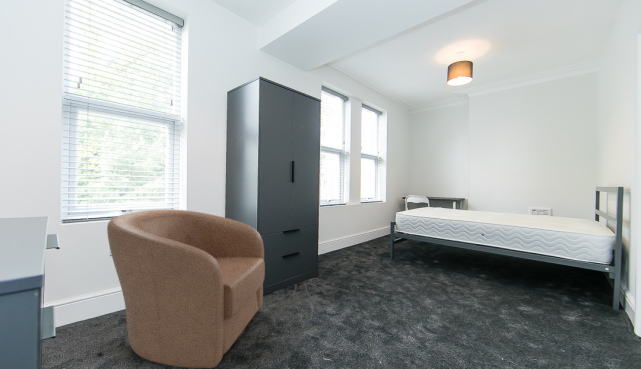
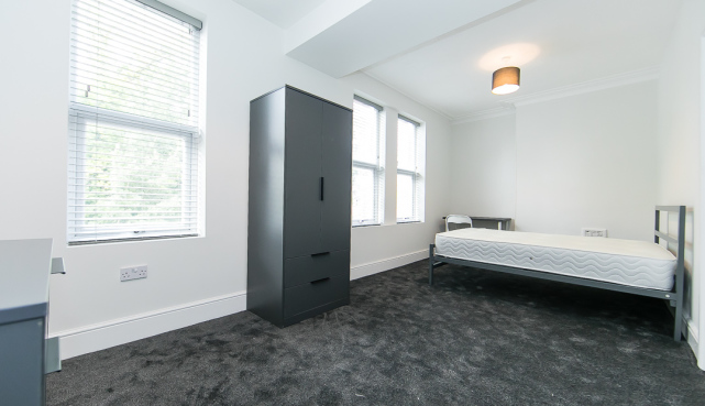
- chair [106,209,266,369]
